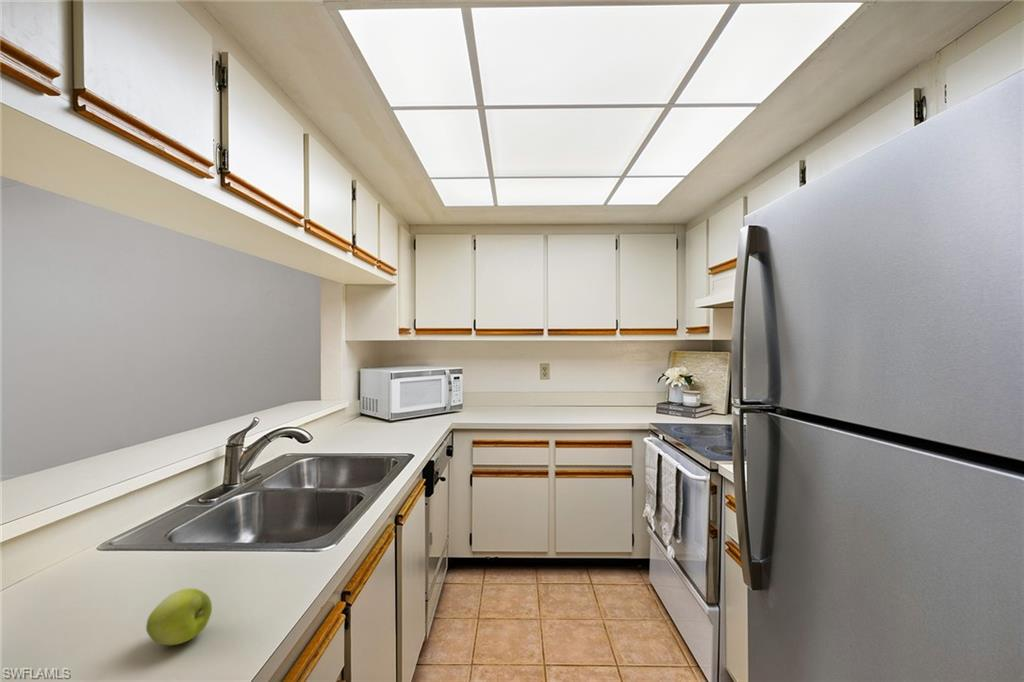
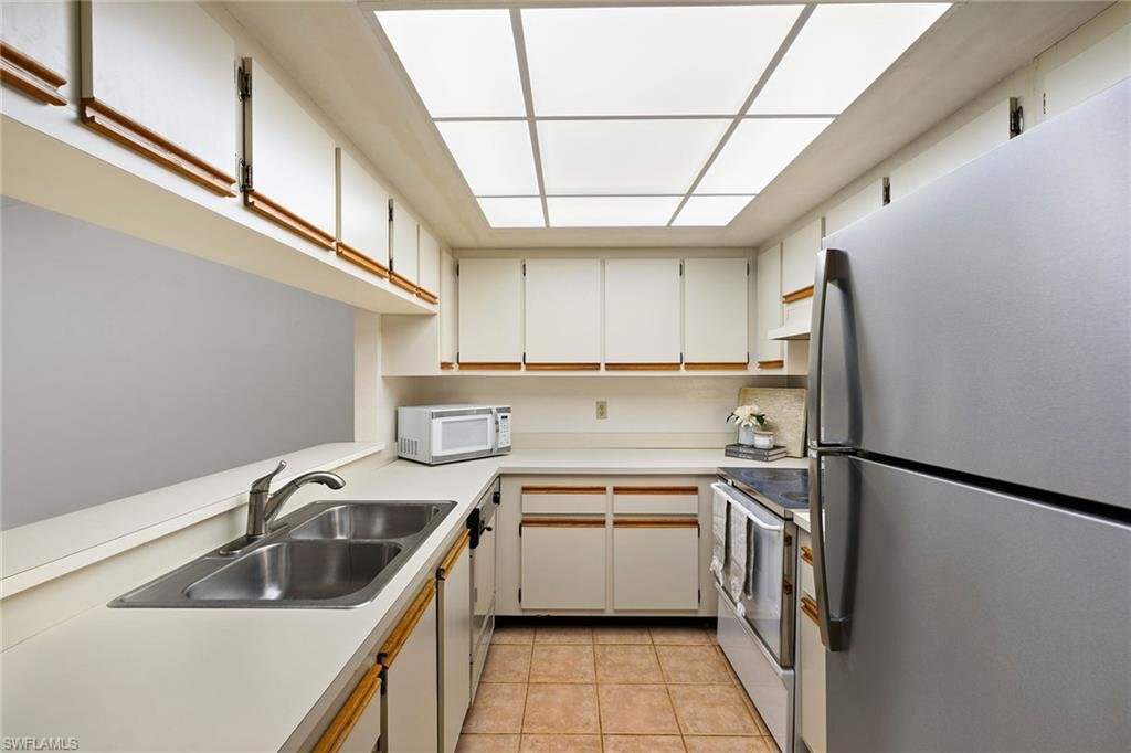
- apple [145,587,213,646]
